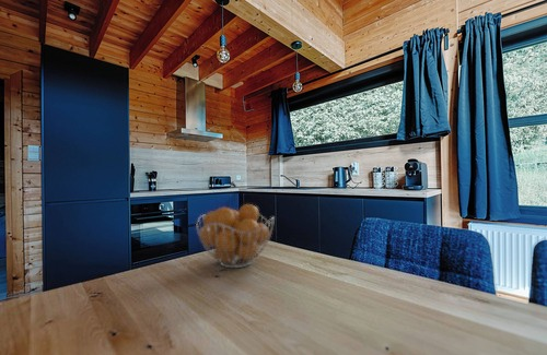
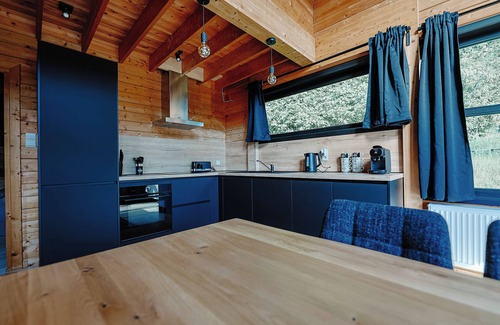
- fruit basket [195,203,276,269]
